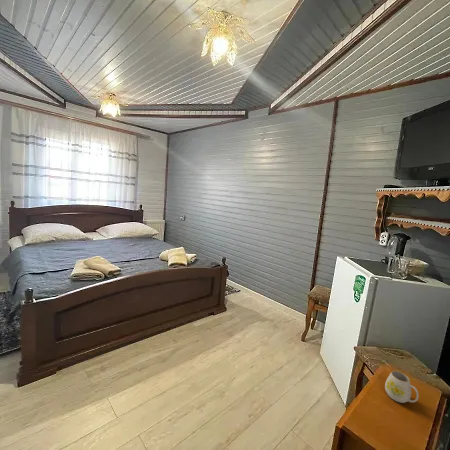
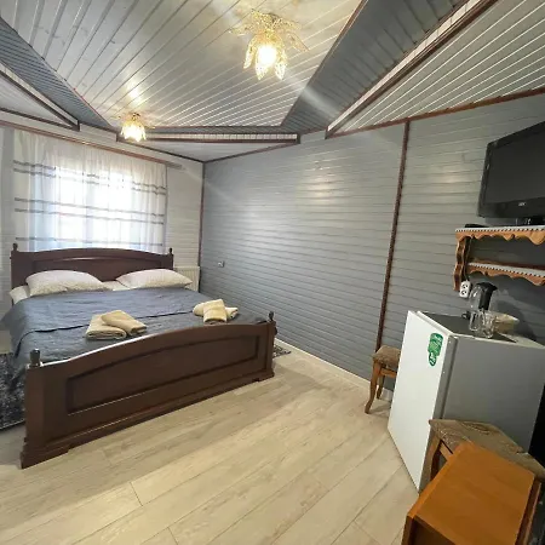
- mug [384,370,419,404]
